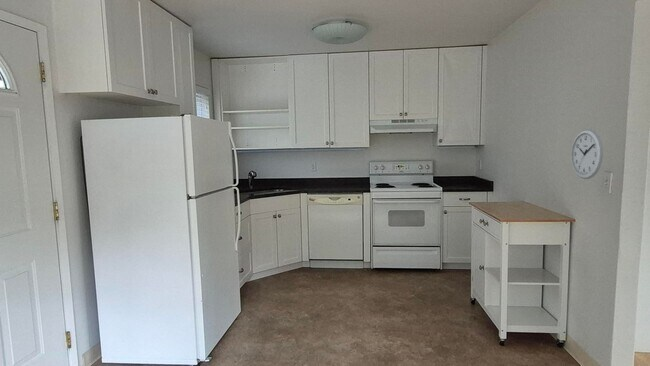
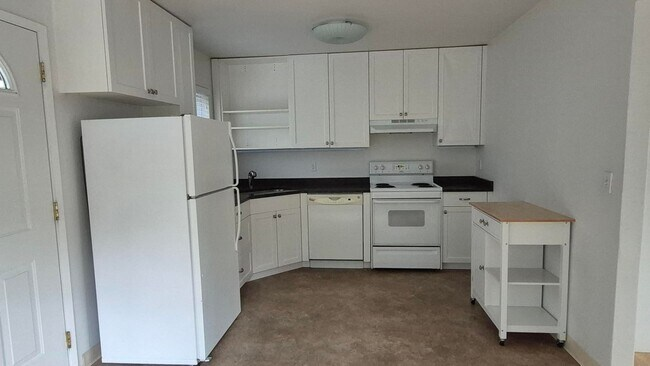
- wall clock [570,128,604,180]
